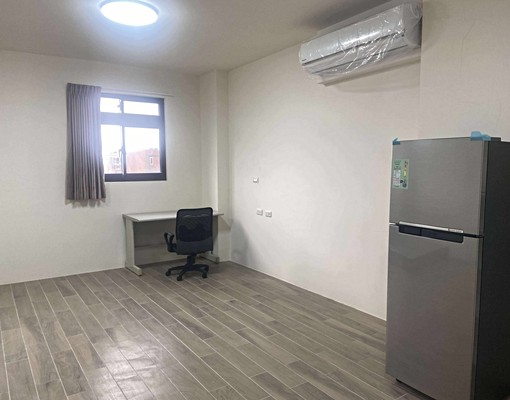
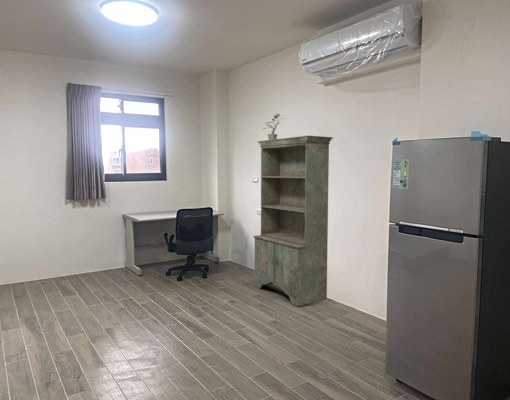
+ potted plant [262,113,285,140]
+ bookshelf [252,135,334,307]
